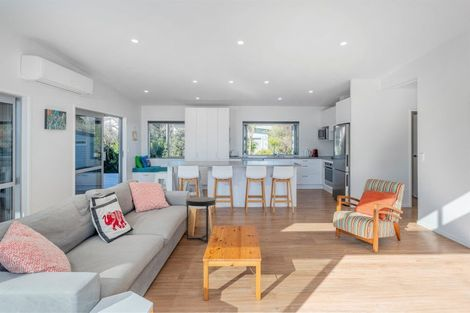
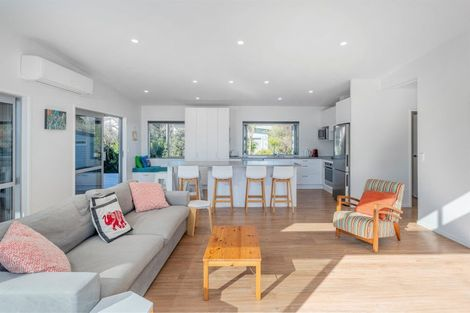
- side table [185,196,216,243]
